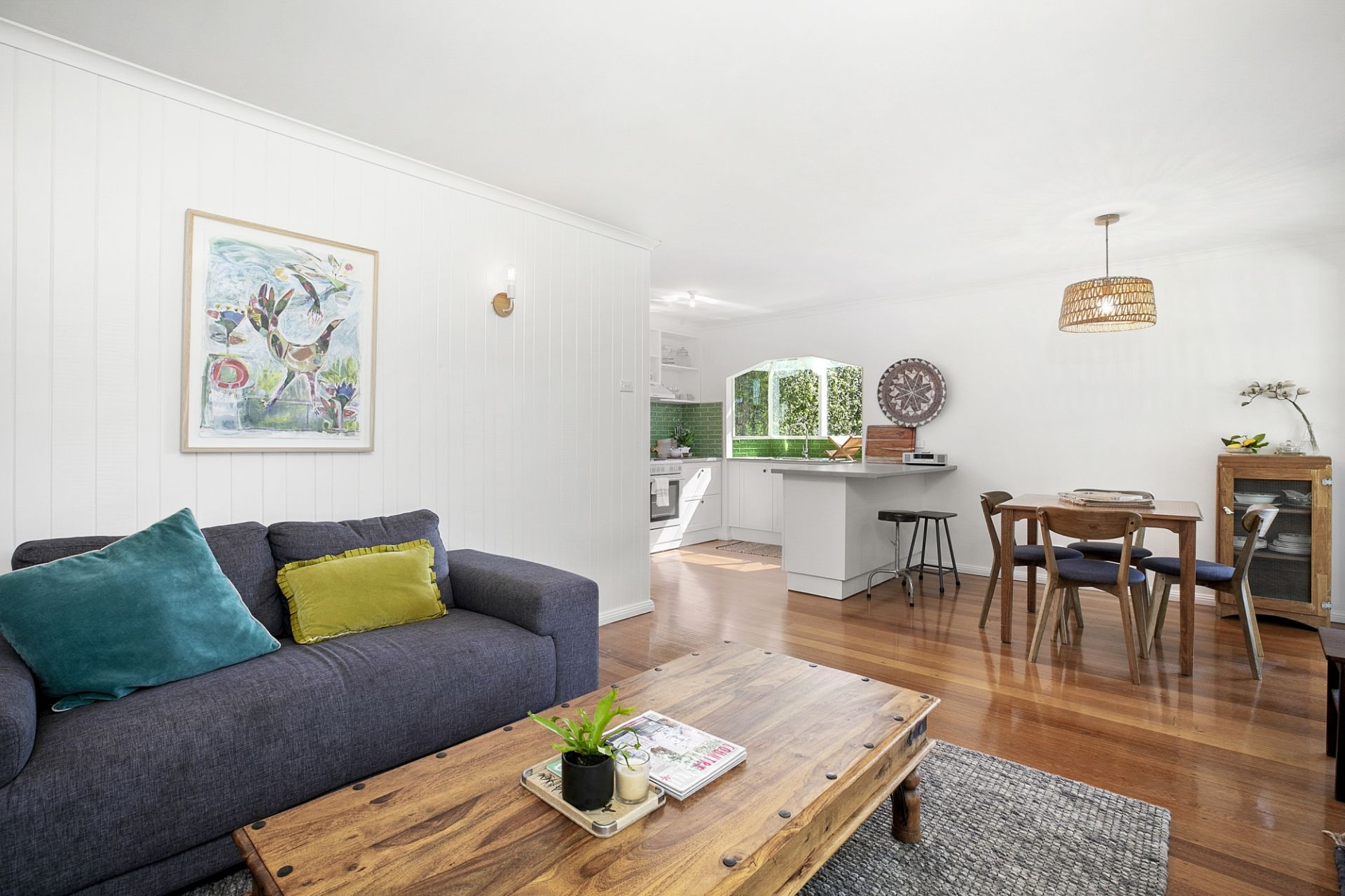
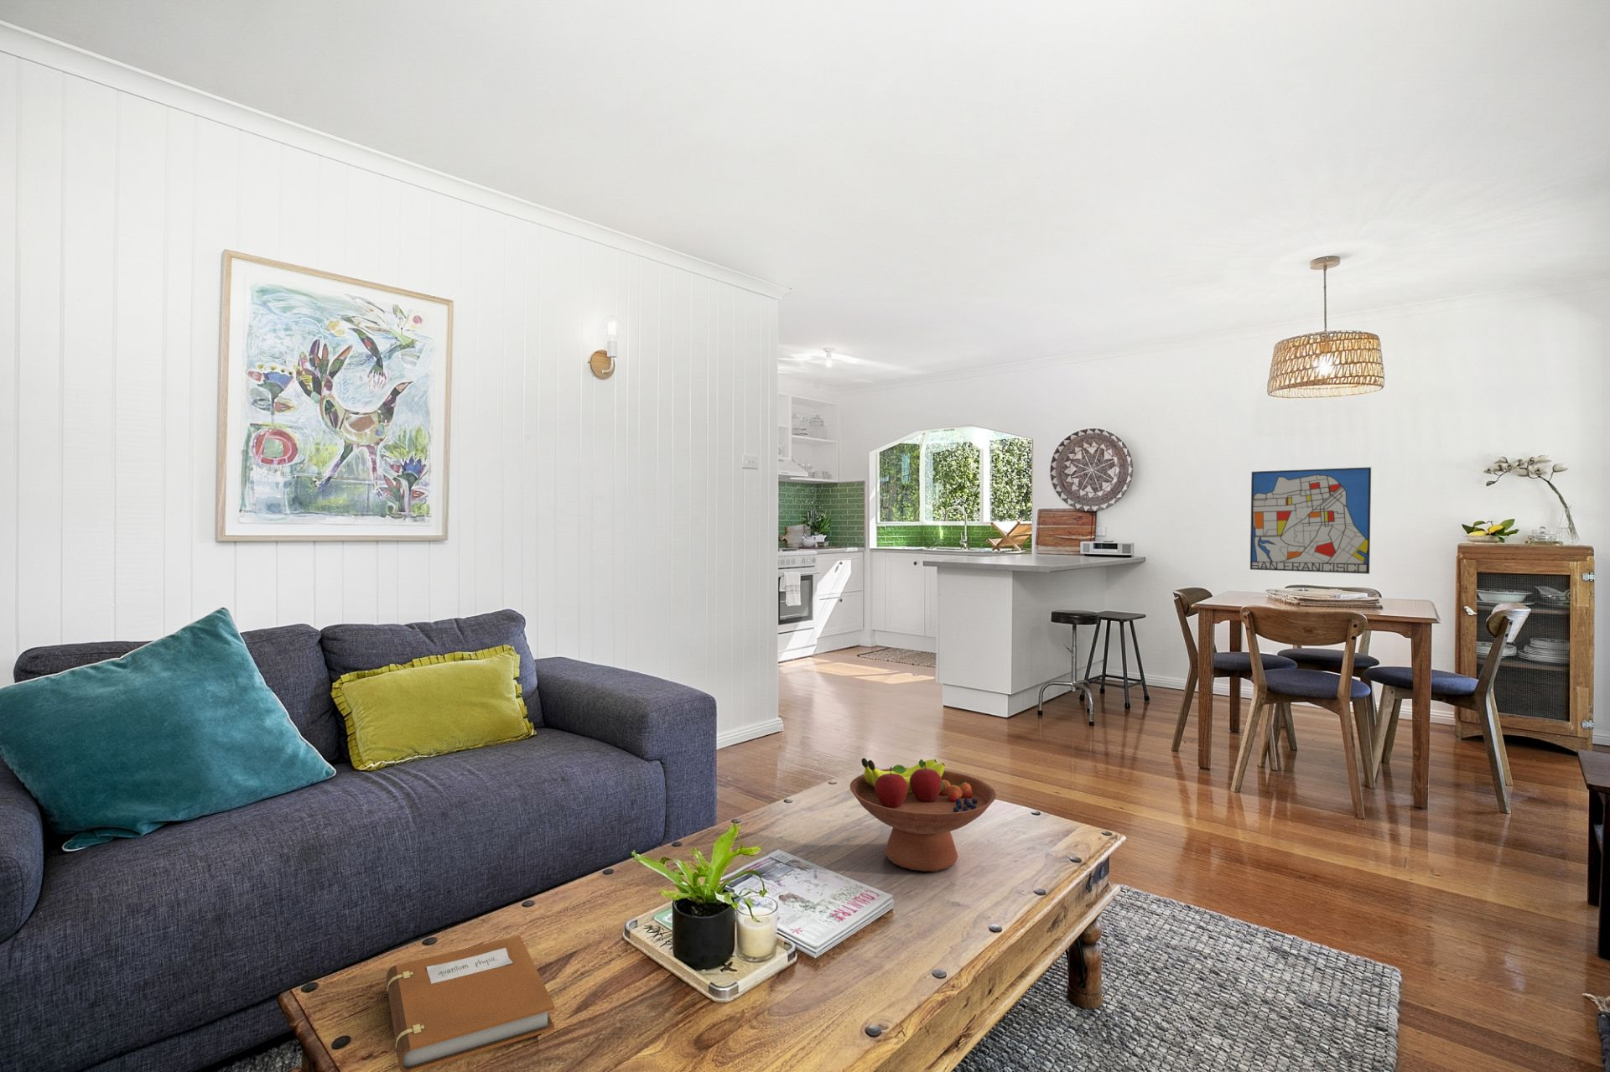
+ wall art [1250,467,1372,575]
+ notebook [385,934,555,1072]
+ fruit bowl [849,757,997,872]
